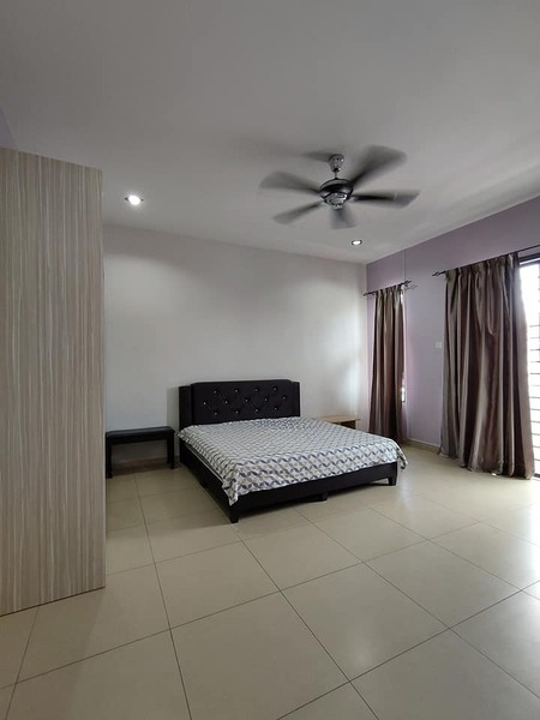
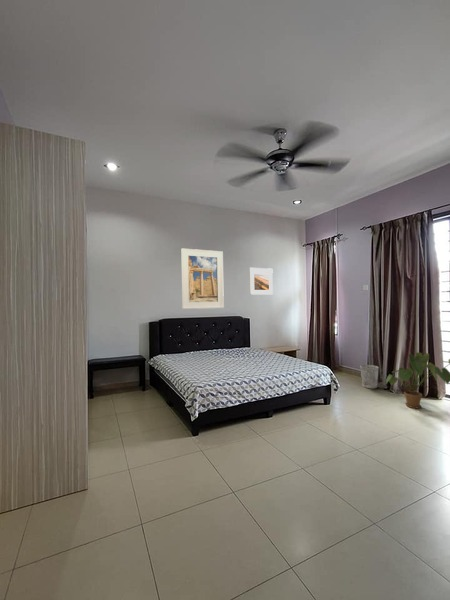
+ house plant [385,351,450,409]
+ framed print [249,267,274,295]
+ wastebasket [359,364,379,389]
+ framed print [181,248,225,310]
